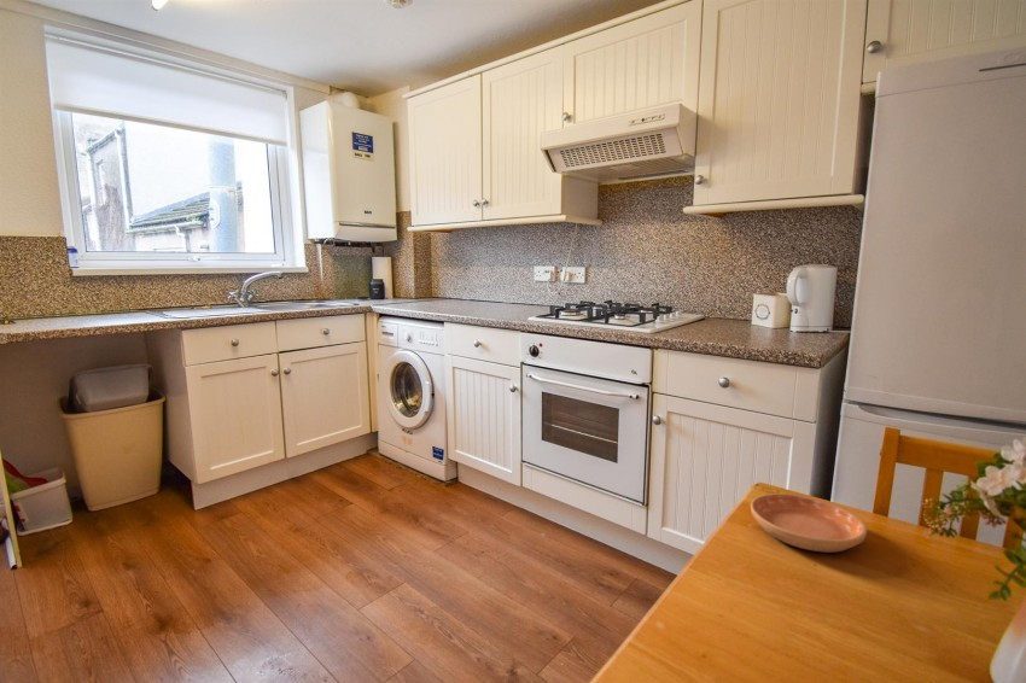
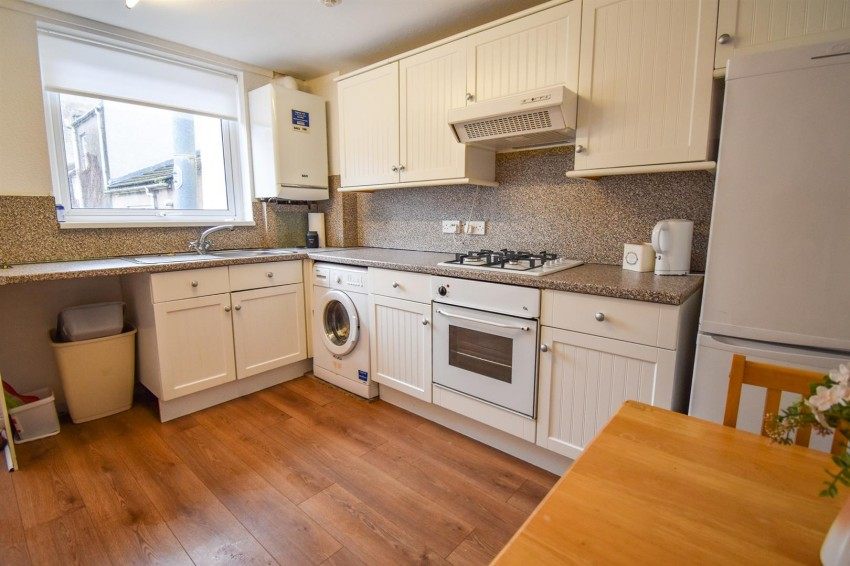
- saucer [750,492,868,554]
